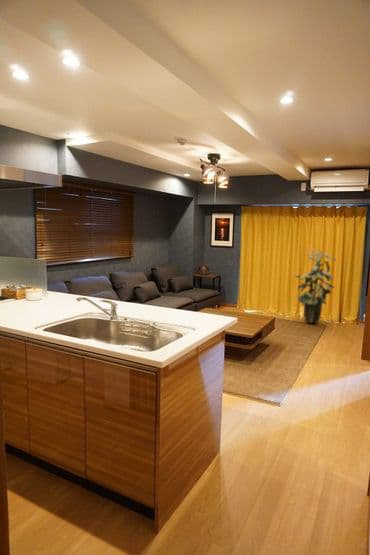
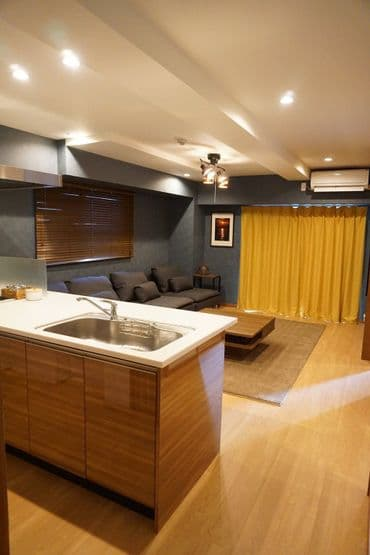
- indoor plant [294,247,337,324]
